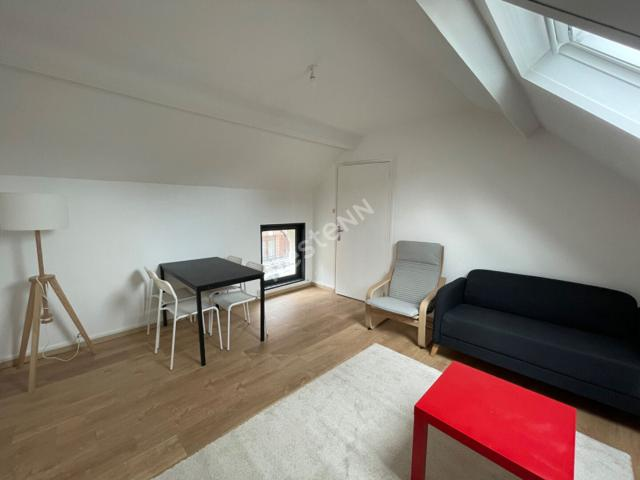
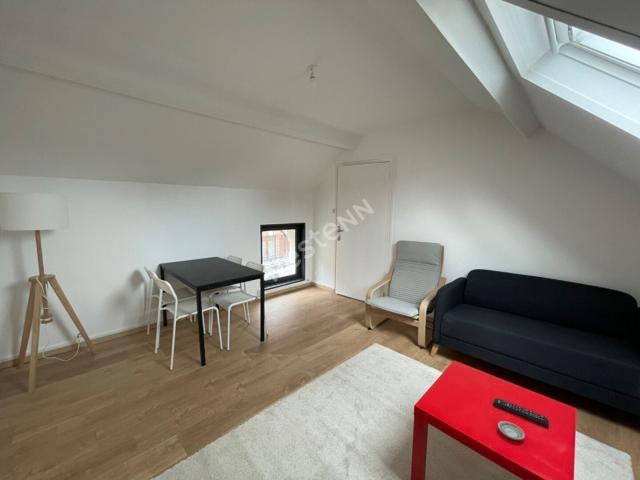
+ saucer [497,420,526,441]
+ remote control [492,397,550,427]
